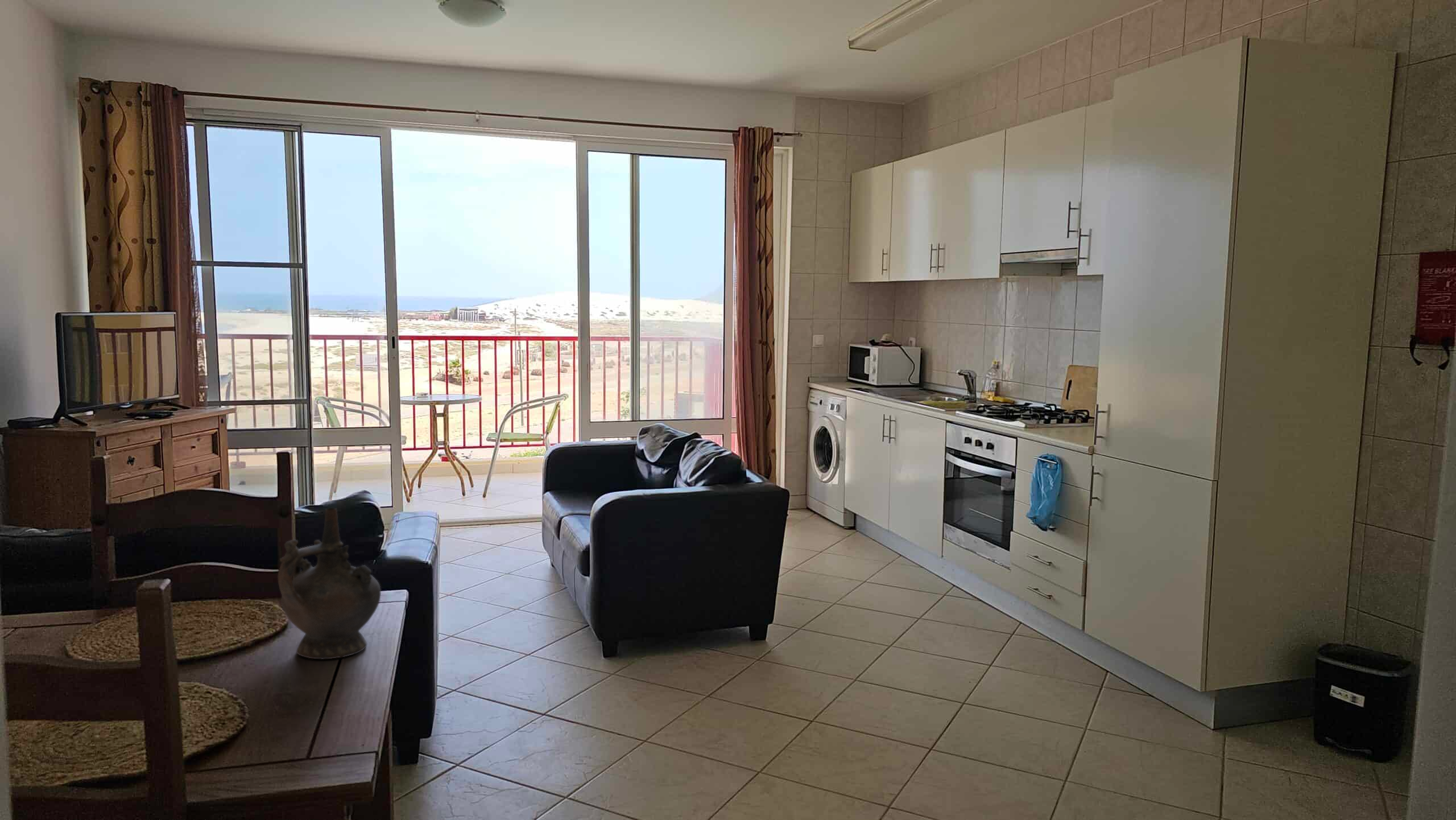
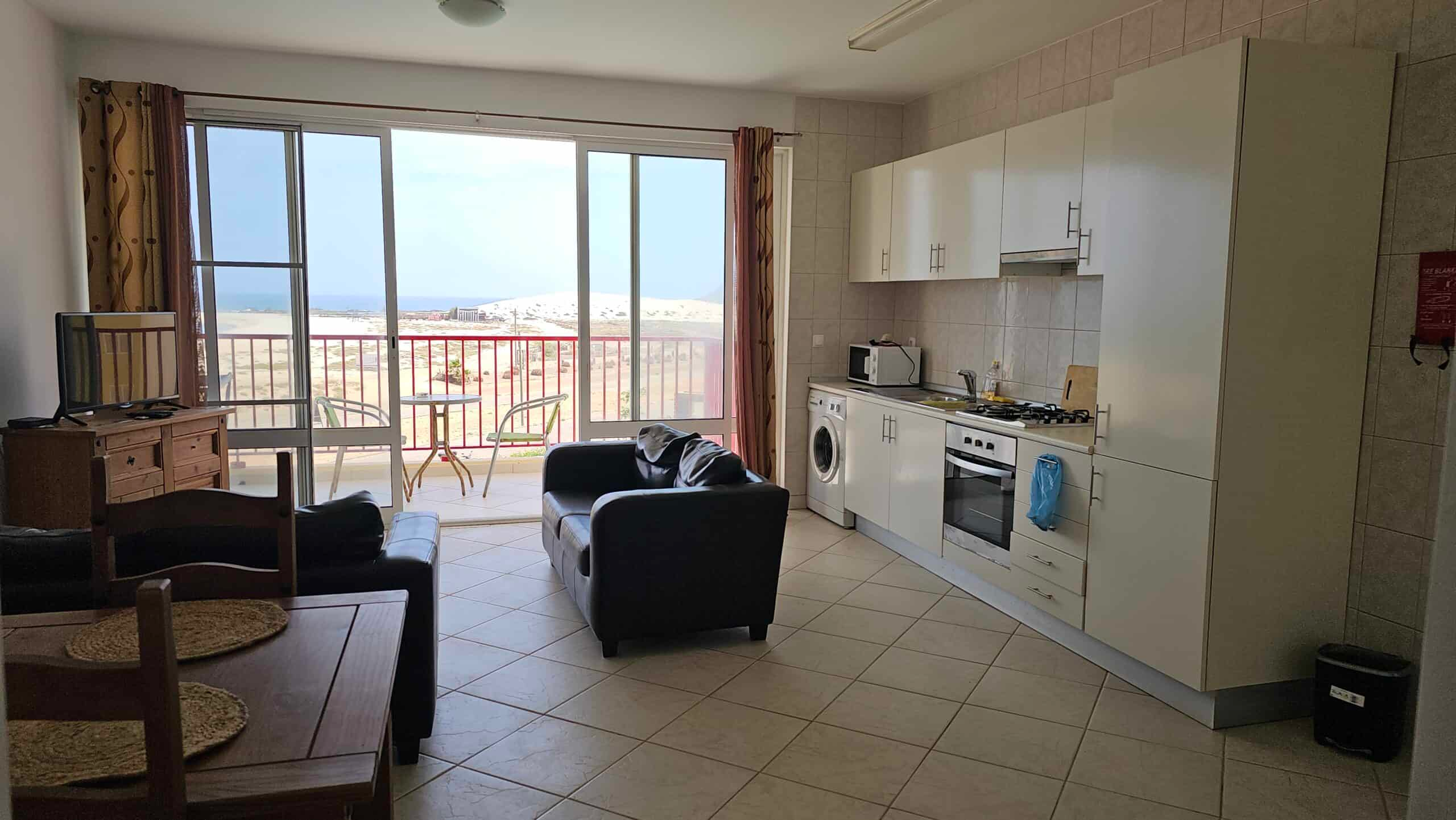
- ceremonial vessel [278,508,382,660]
